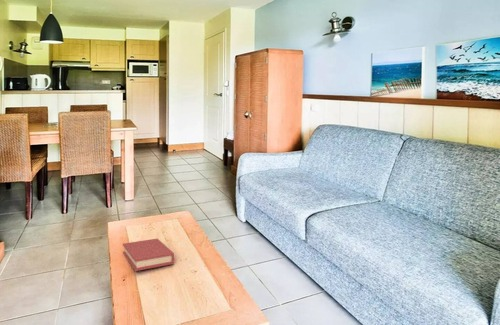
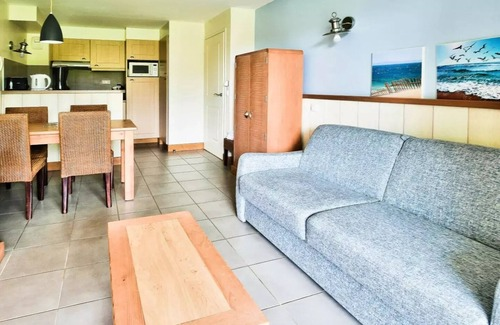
- book [122,238,175,272]
